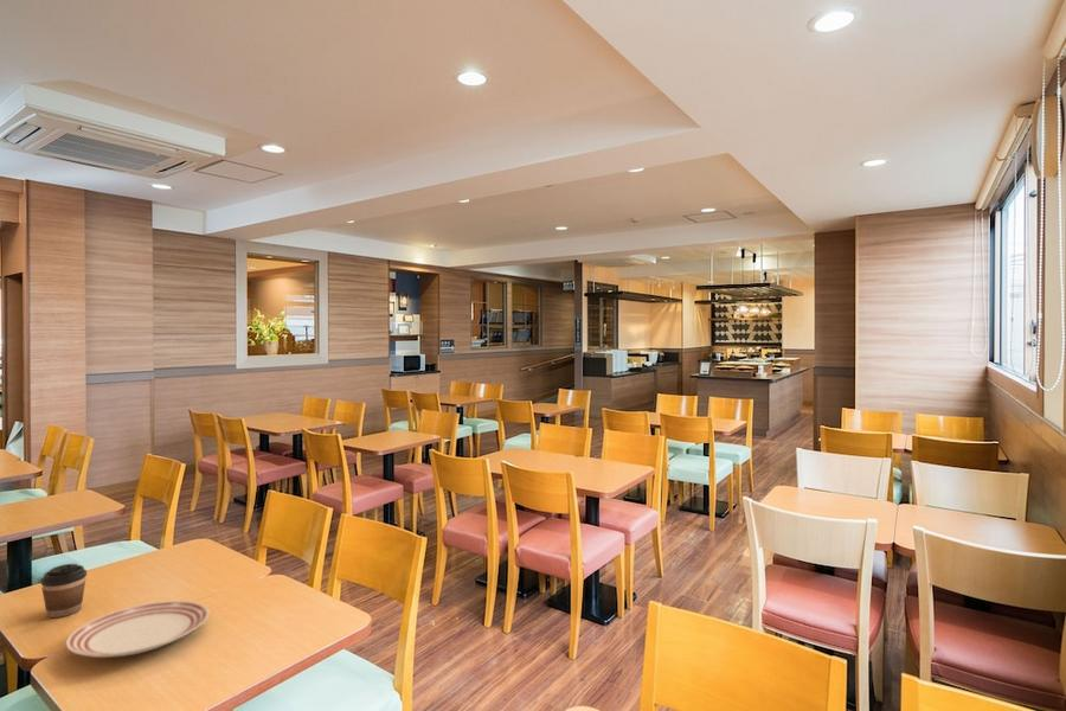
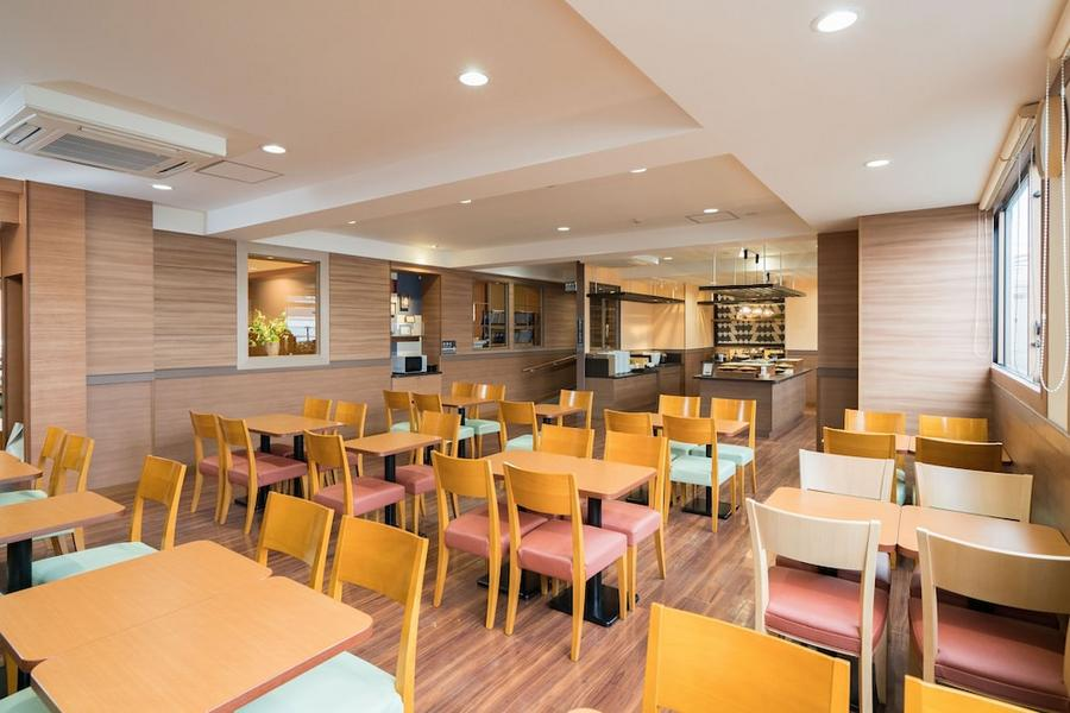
- dinner plate [65,600,210,659]
- coffee cup [39,563,88,619]
